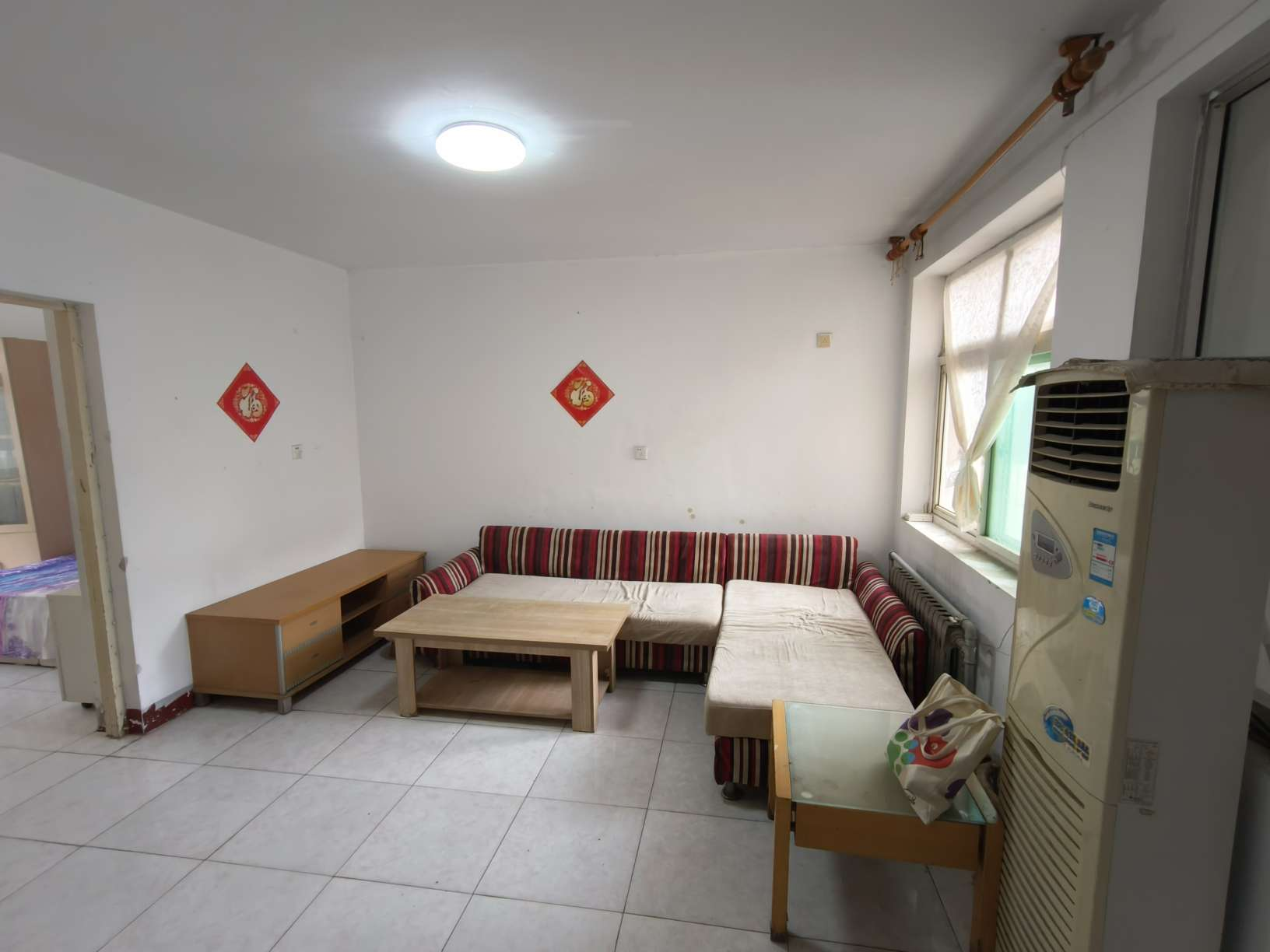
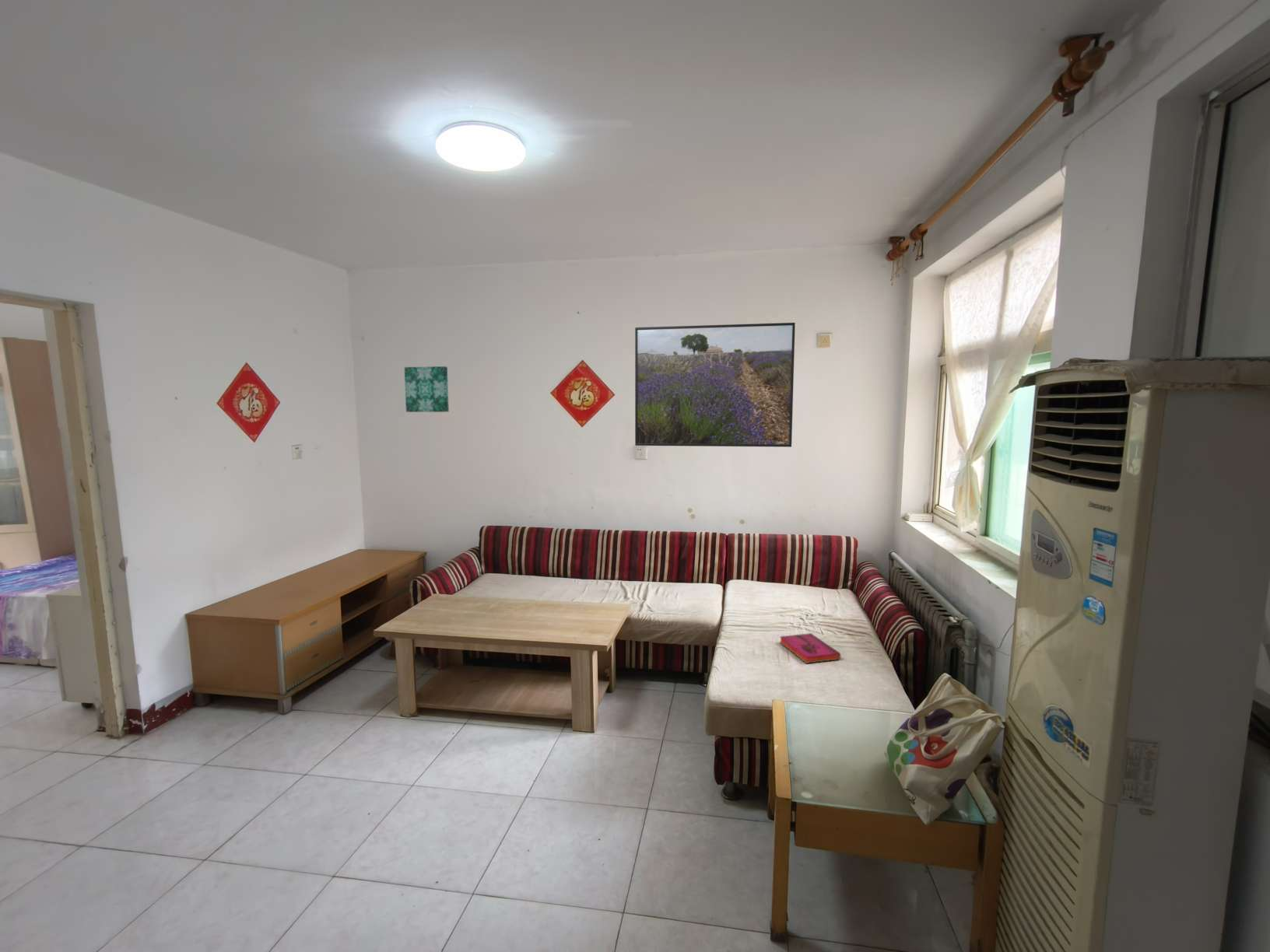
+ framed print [634,322,796,448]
+ wall art [404,366,450,413]
+ hardback book [779,632,841,664]
